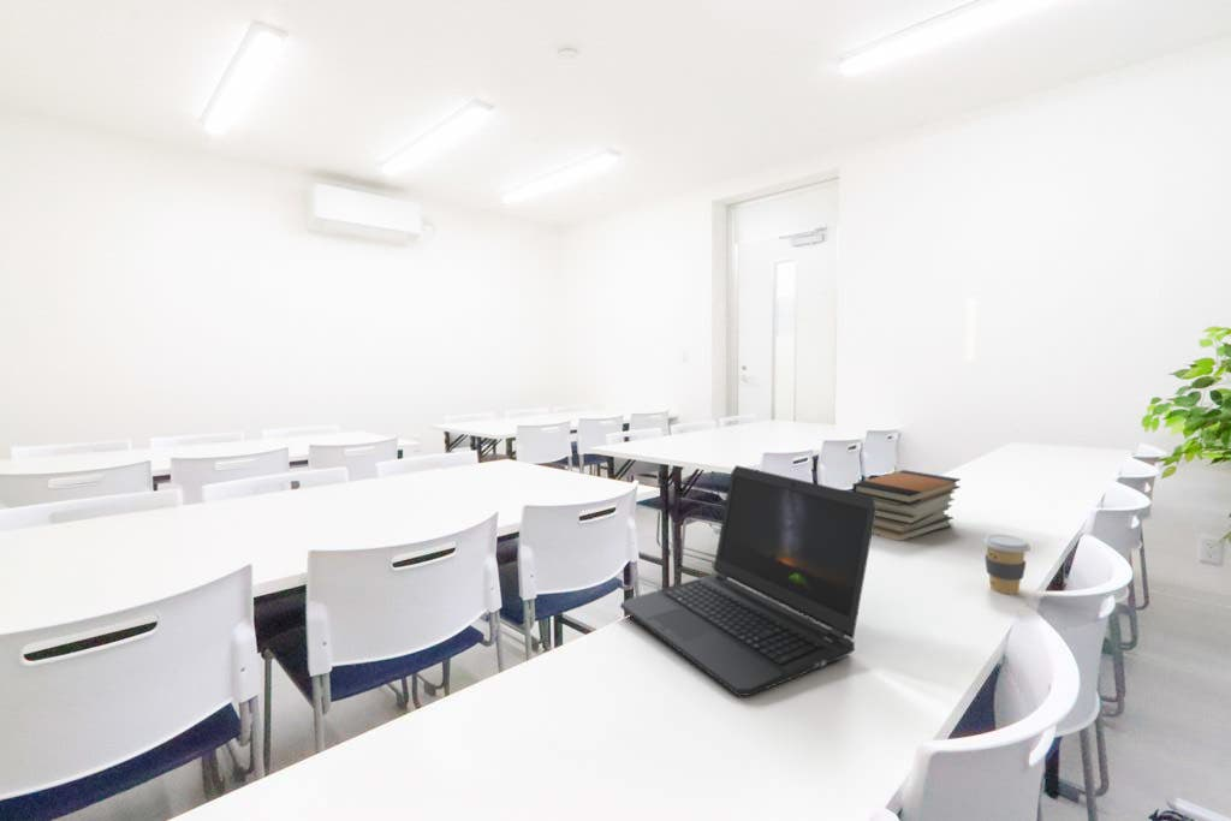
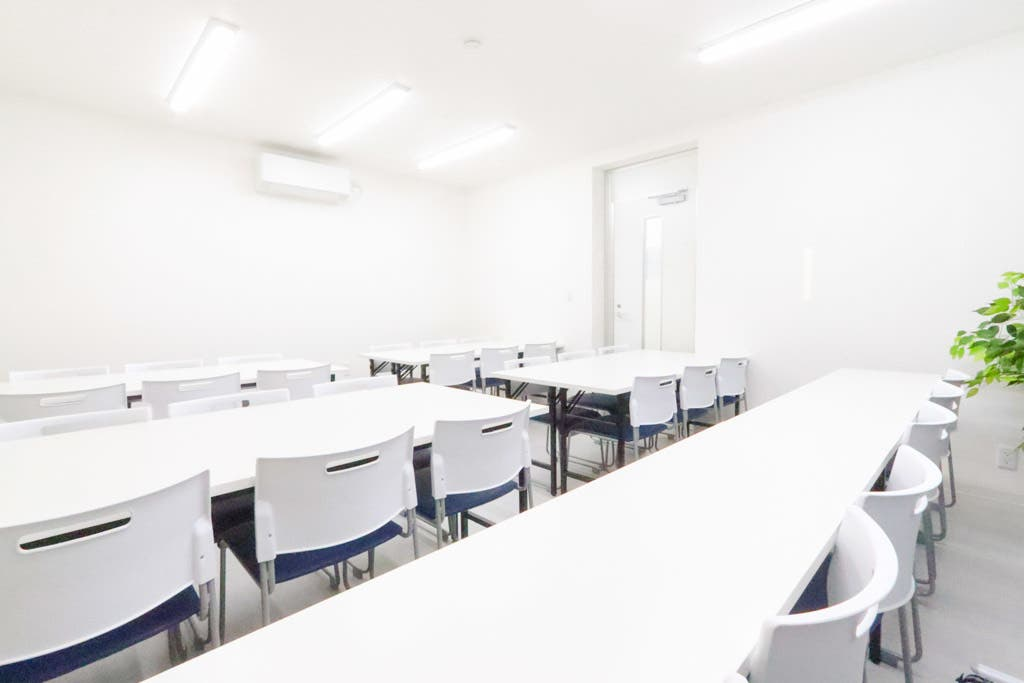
- laptop computer [619,464,876,697]
- book stack [851,469,962,542]
- coffee cup [982,534,1031,596]
